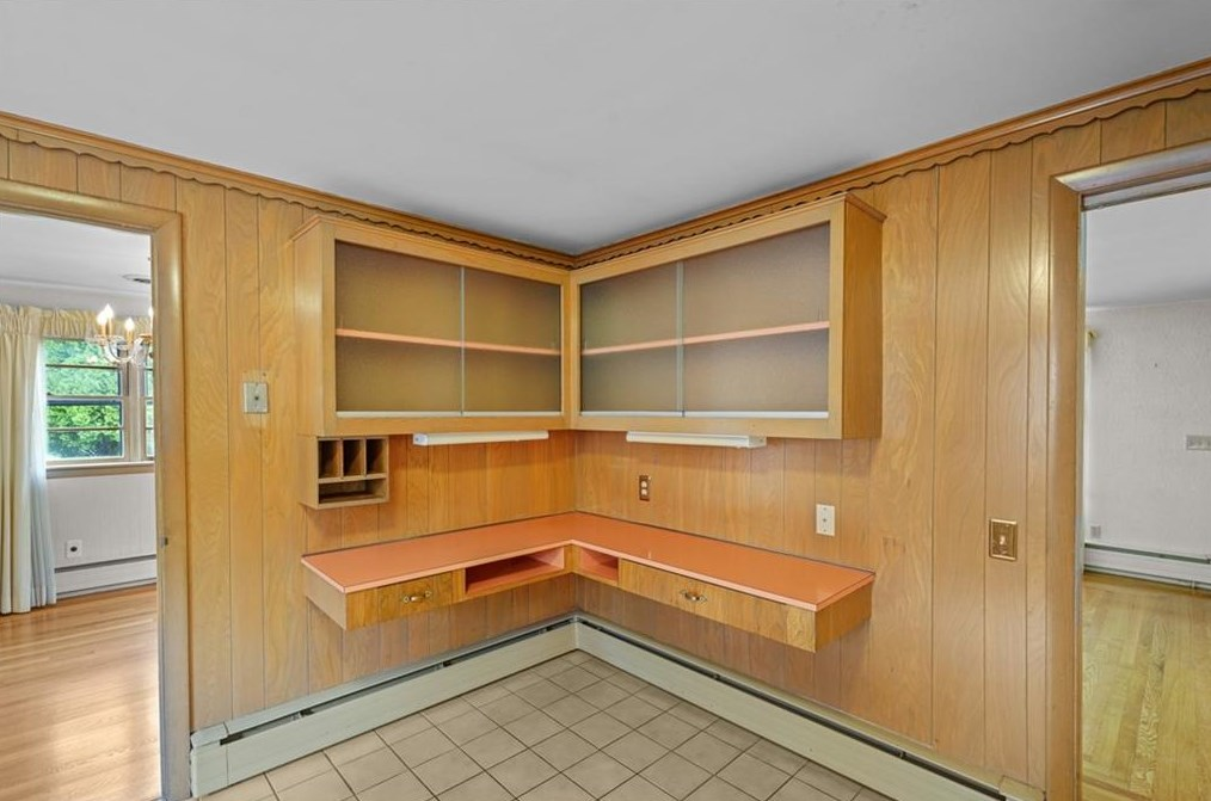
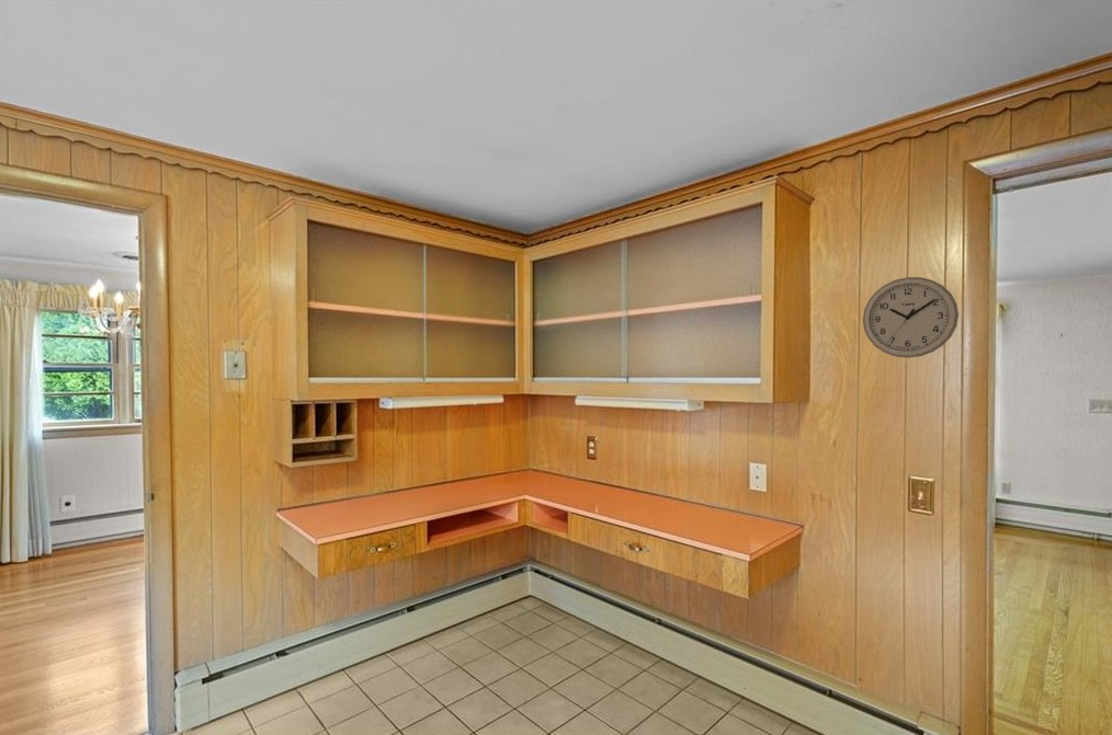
+ wall clock [862,276,960,359]
